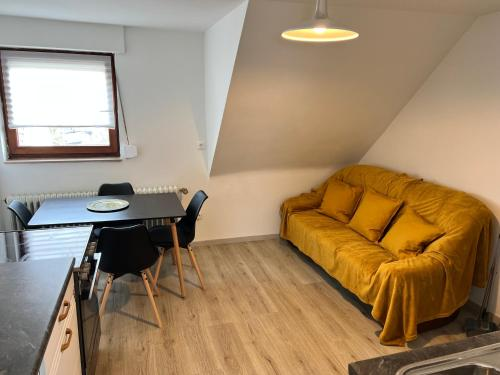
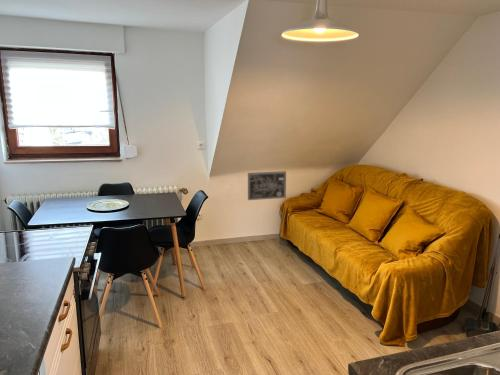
+ wall art [247,170,287,201]
